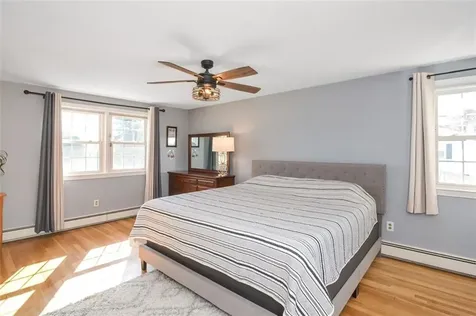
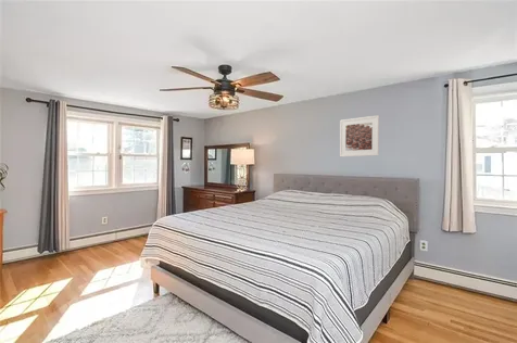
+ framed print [339,114,380,157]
